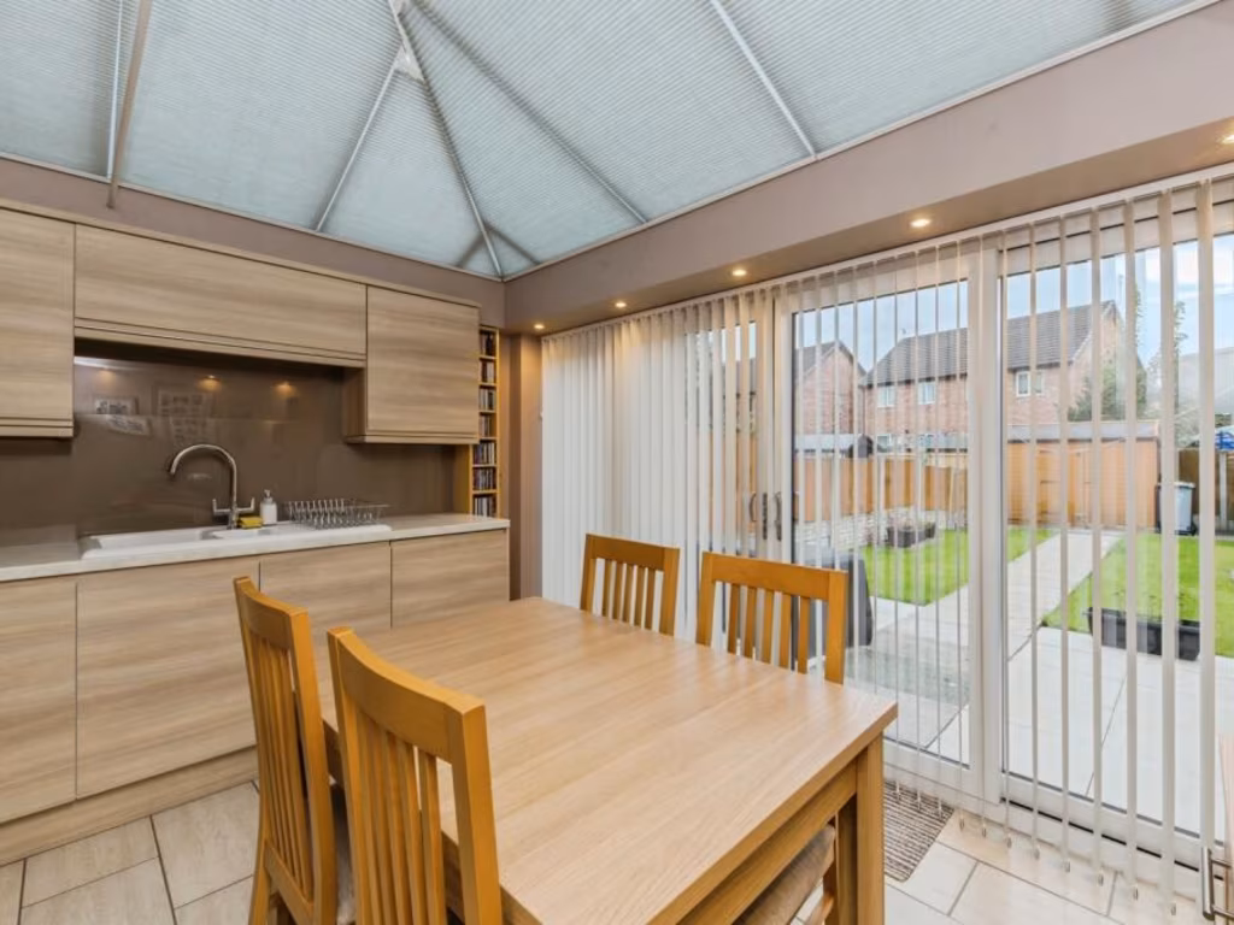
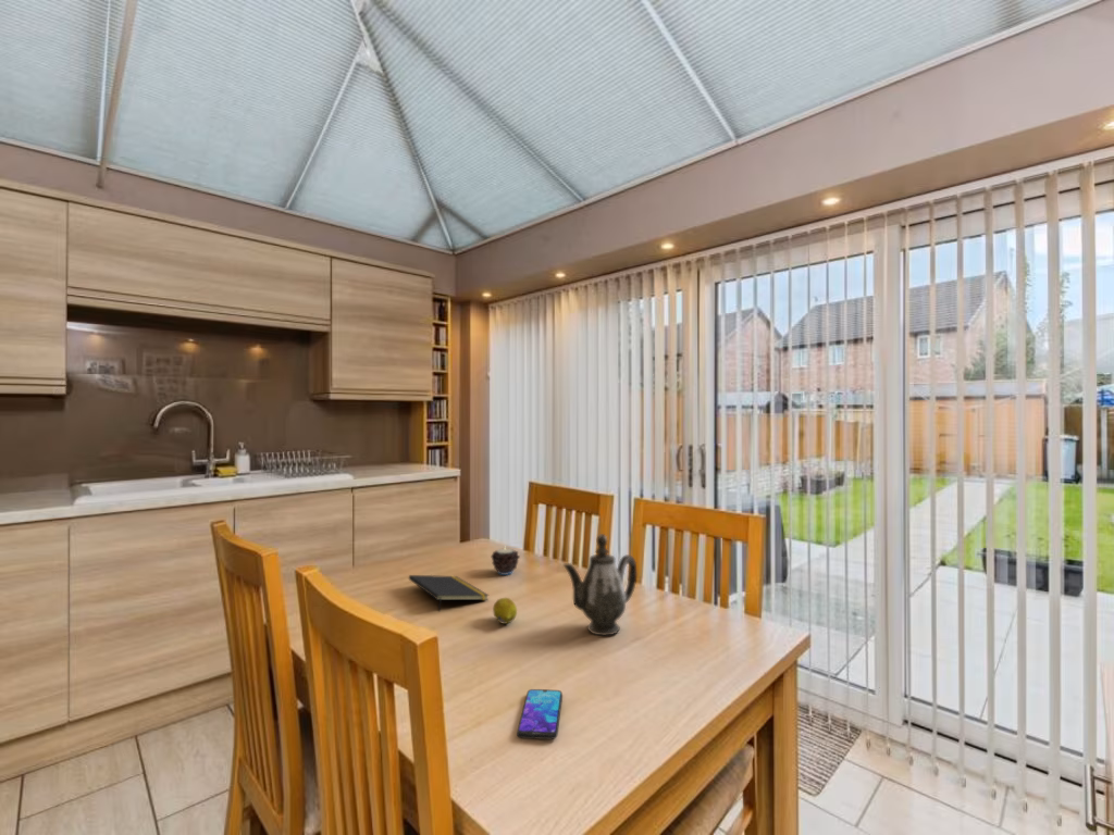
+ smartphone [516,688,564,740]
+ candle [490,546,521,576]
+ teapot [561,533,638,636]
+ fruit [492,597,518,625]
+ notepad [408,574,490,613]
